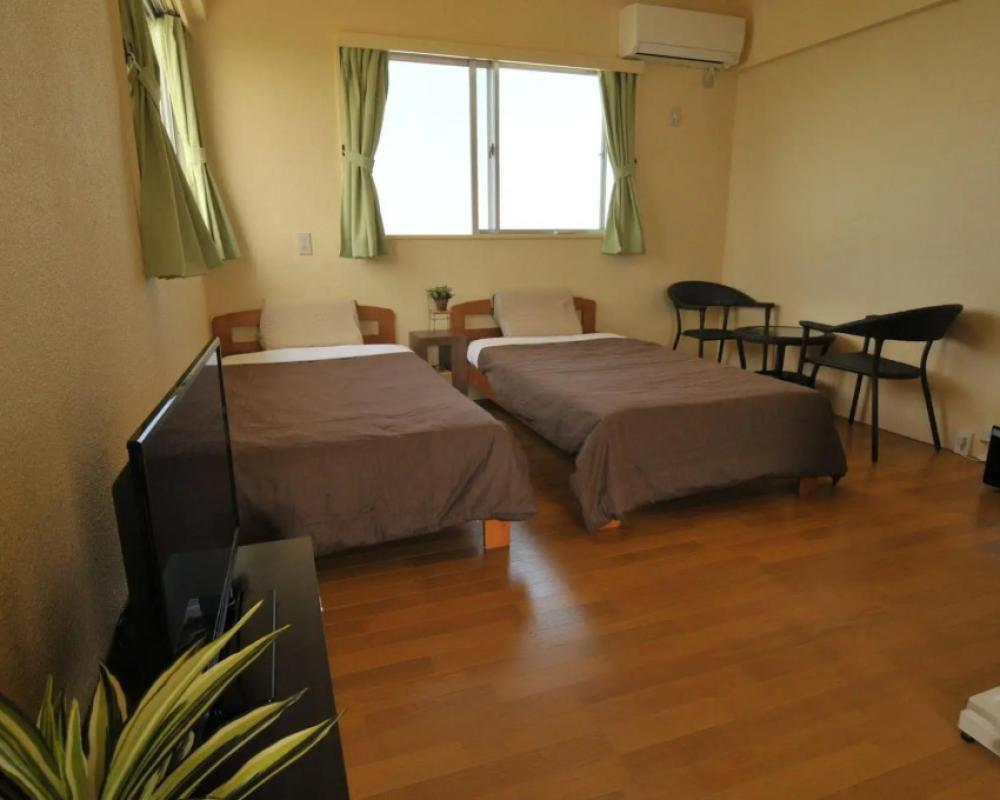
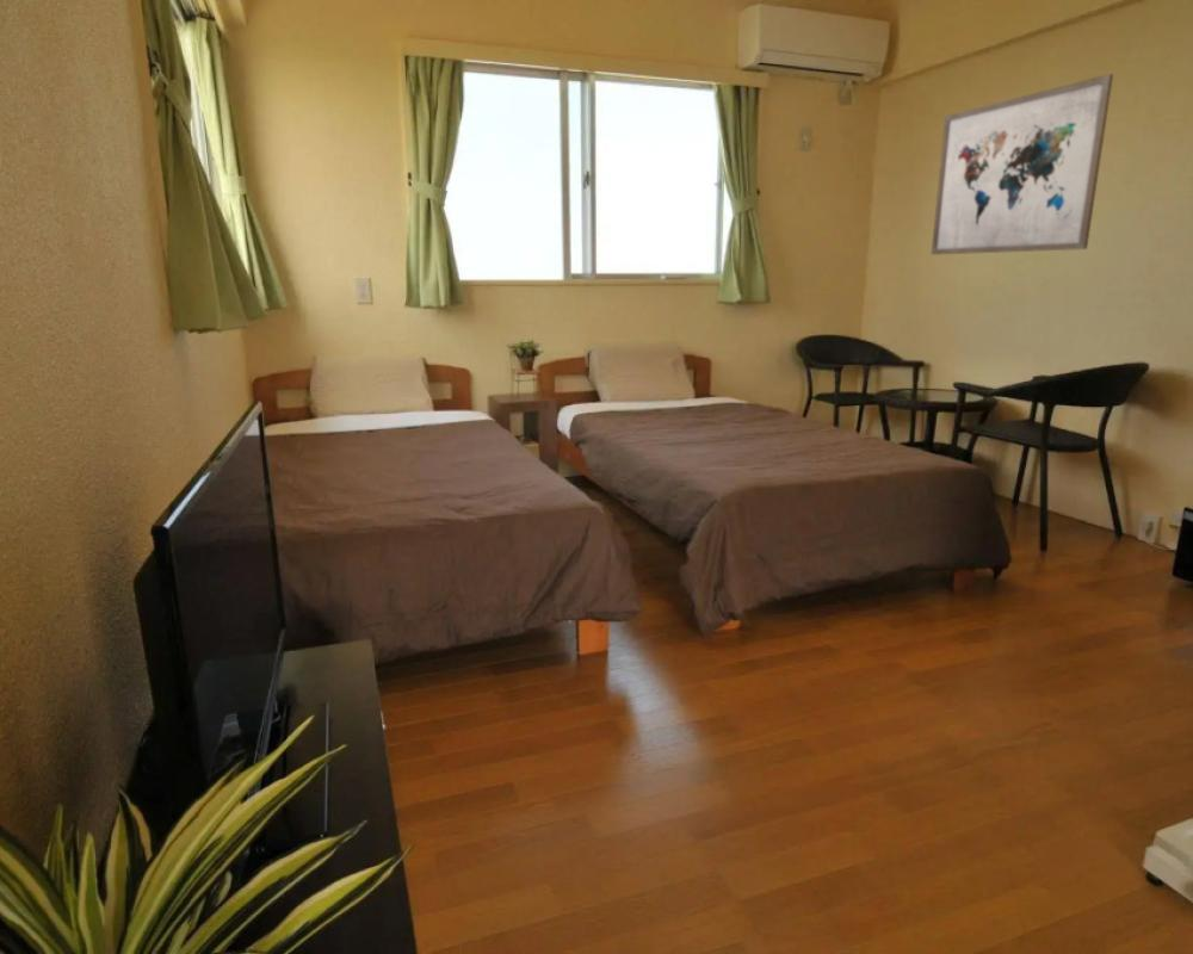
+ wall art [931,73,1114,256]
